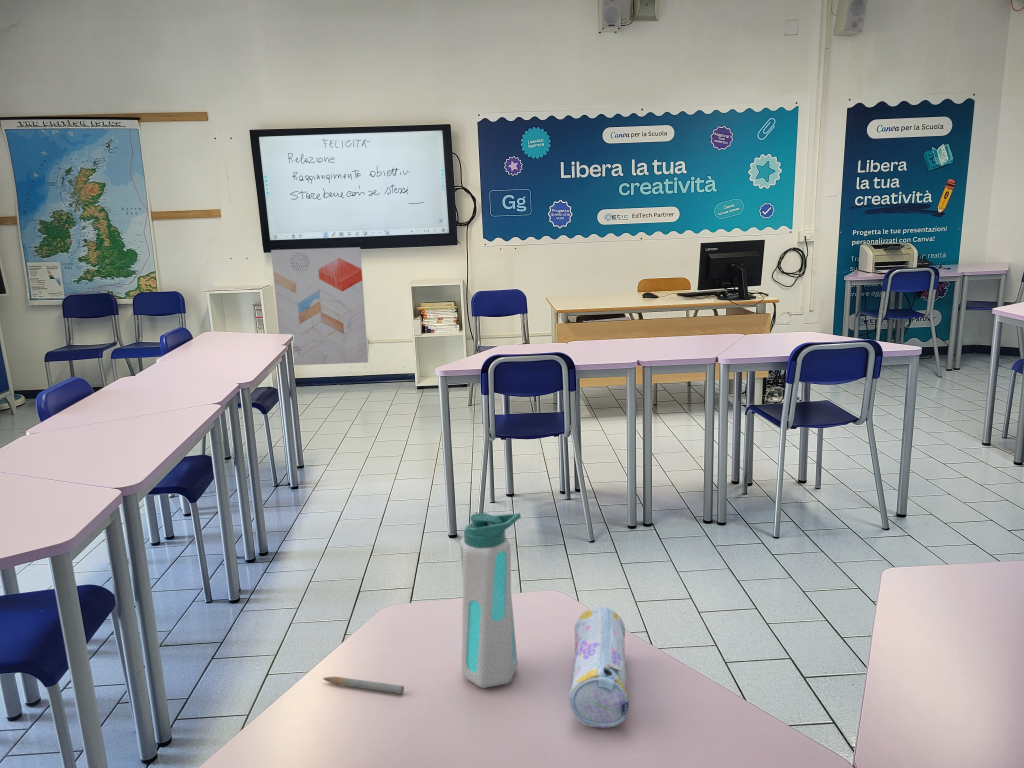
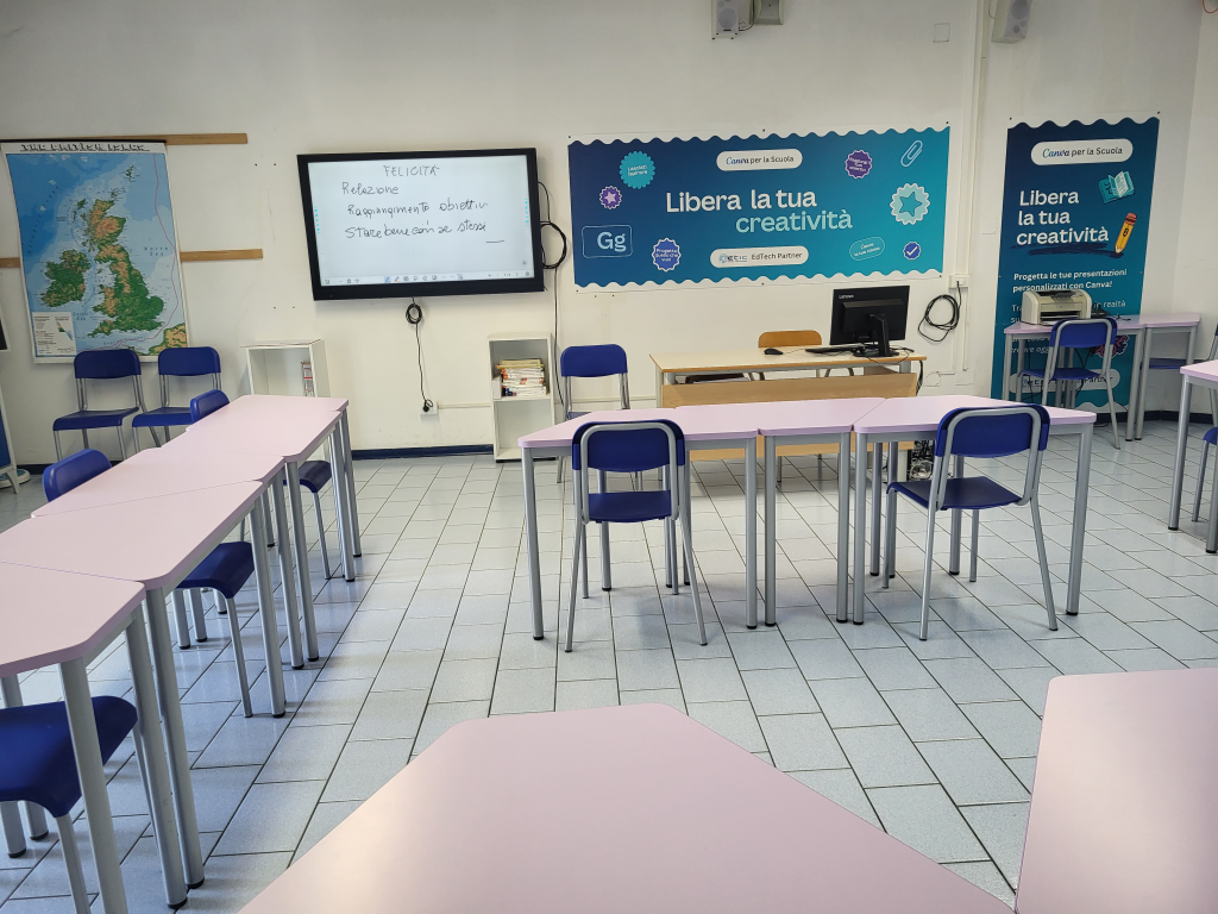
- wall art [270,246,369,366]
- water bottle [459,512,522,689]
- pencil case [568,606,630,729]
- pencil [322,676,405,695]
